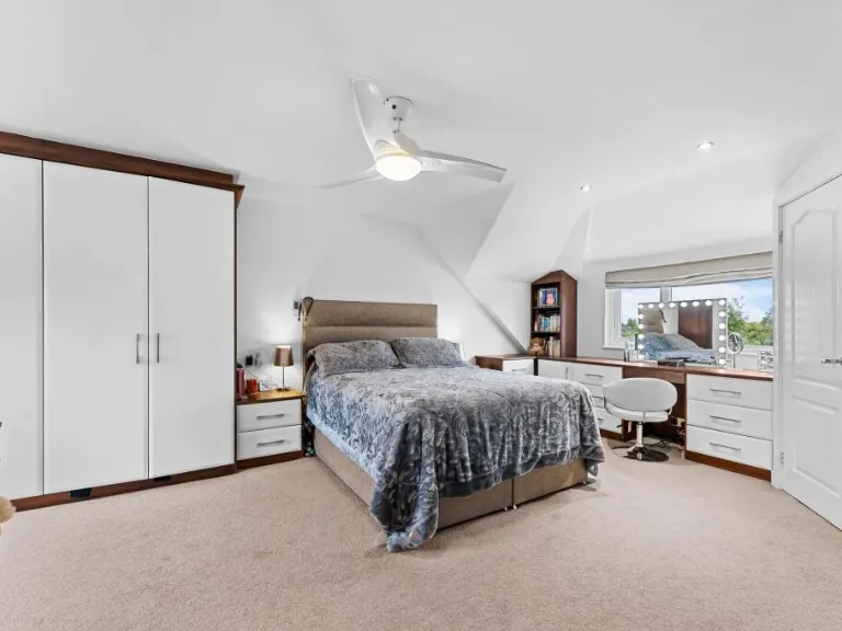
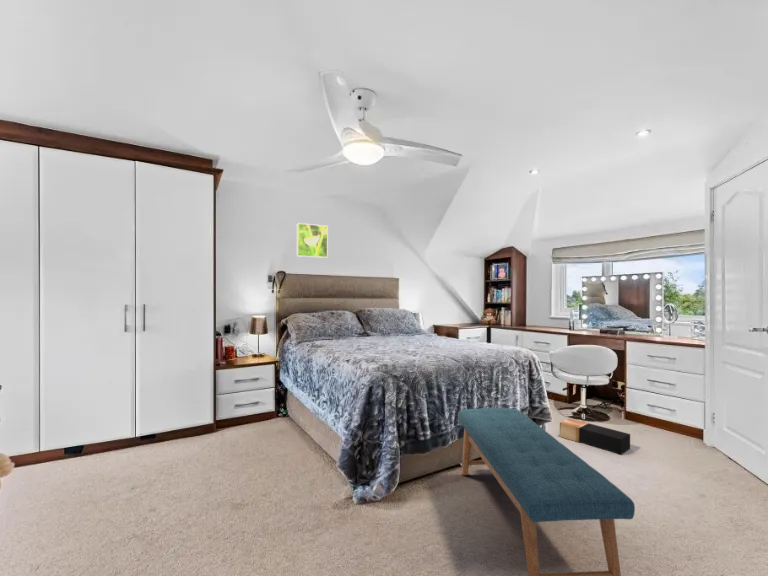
+ bench [457,407,636,576]
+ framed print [296,222,329,259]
+ cardboard box [559,418,631,456]
